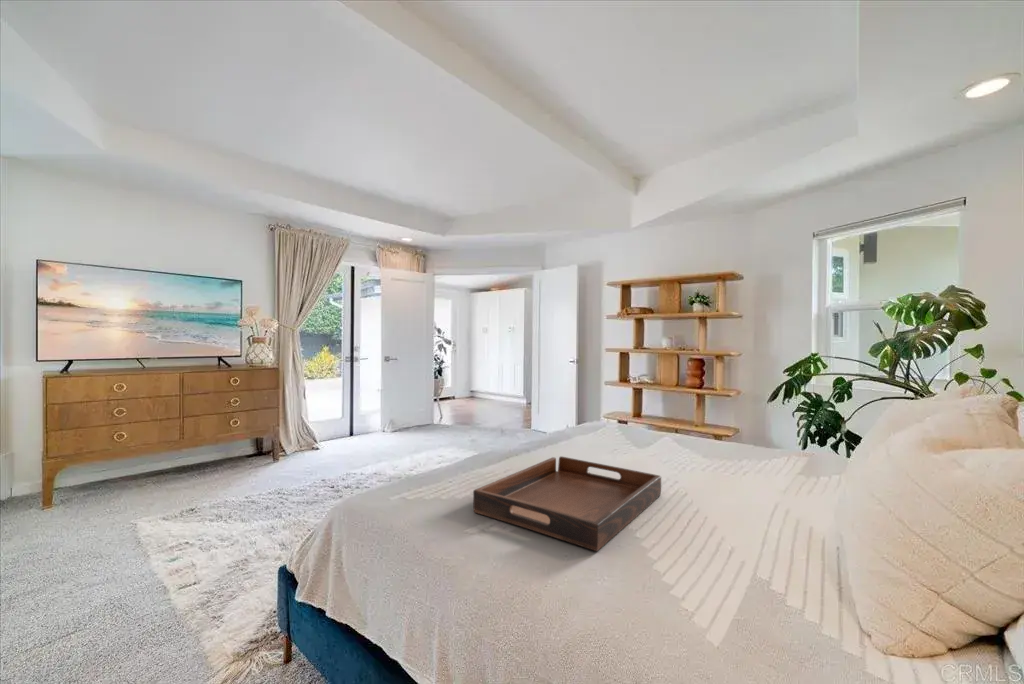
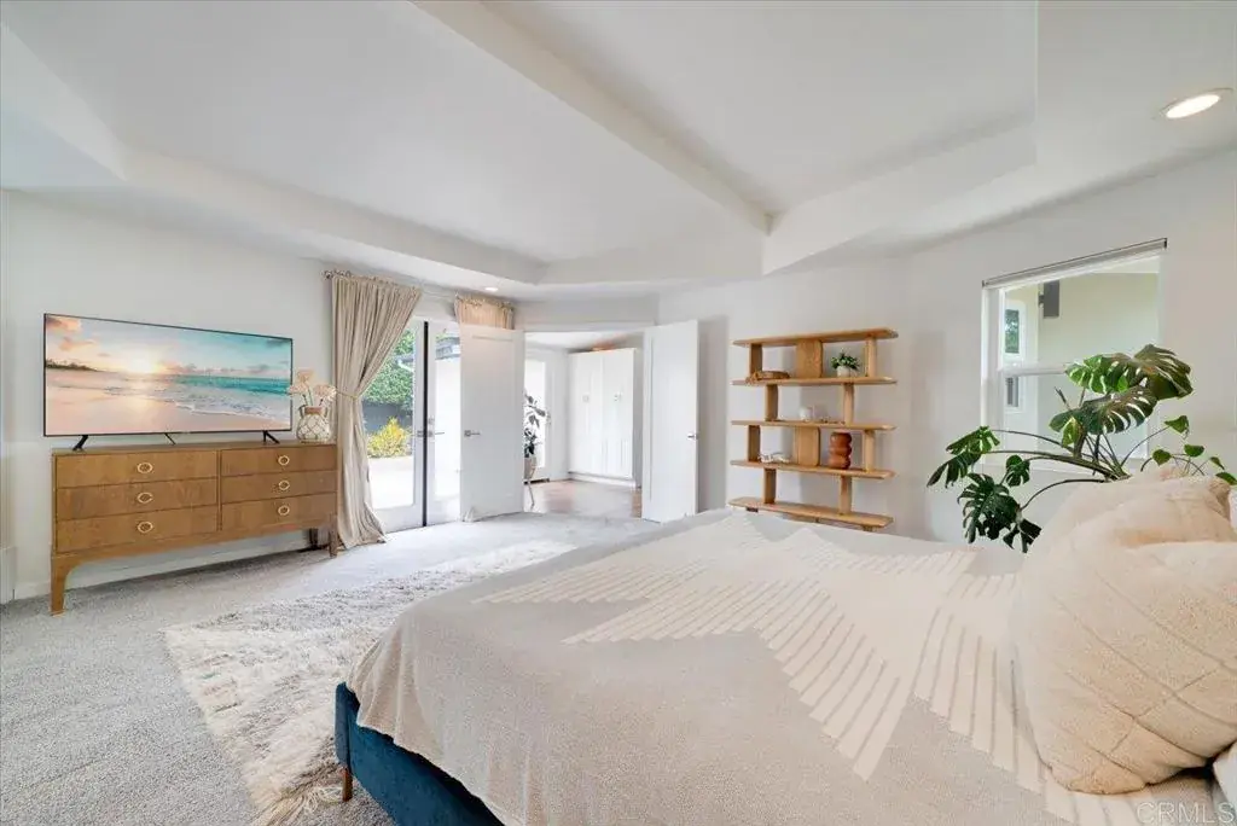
- serving tray [472,455,662,552]
